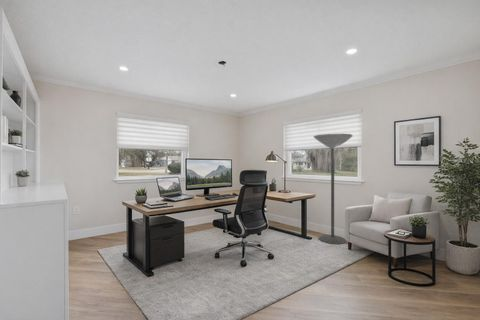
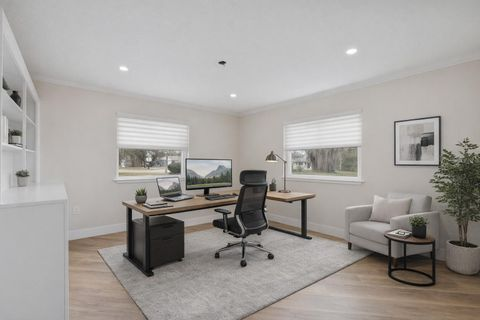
- floor lamp [313,133,353,245]
